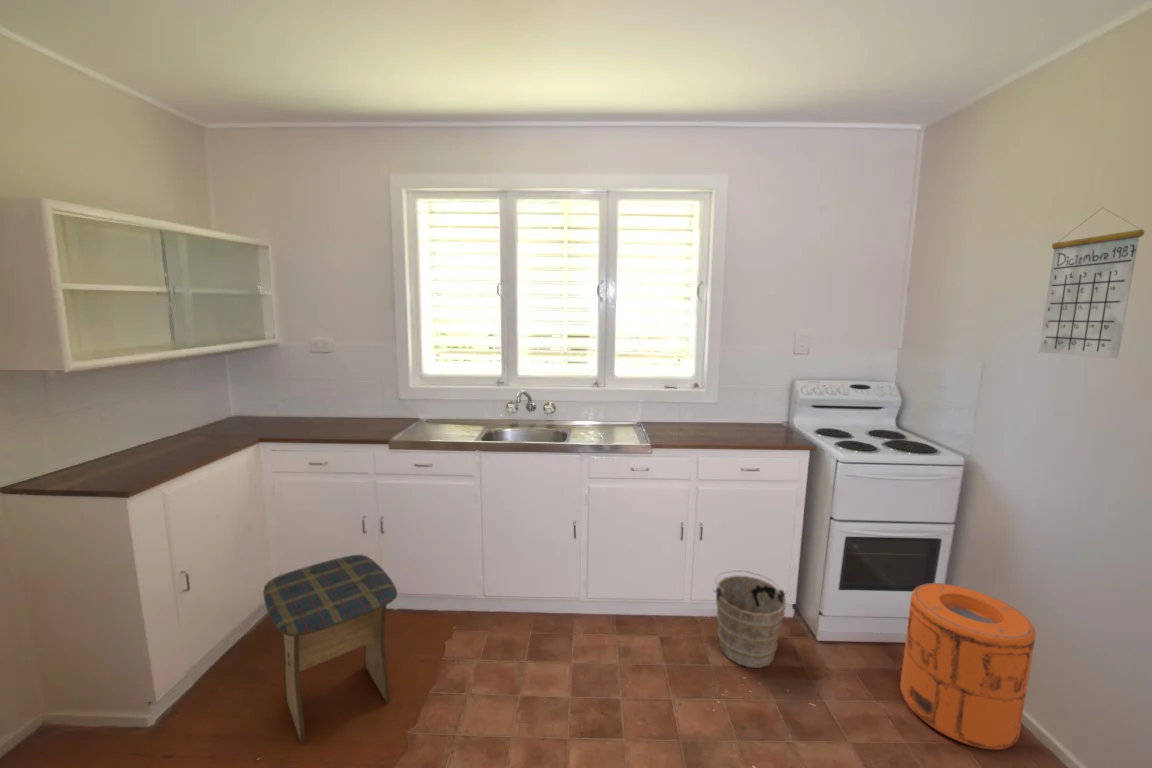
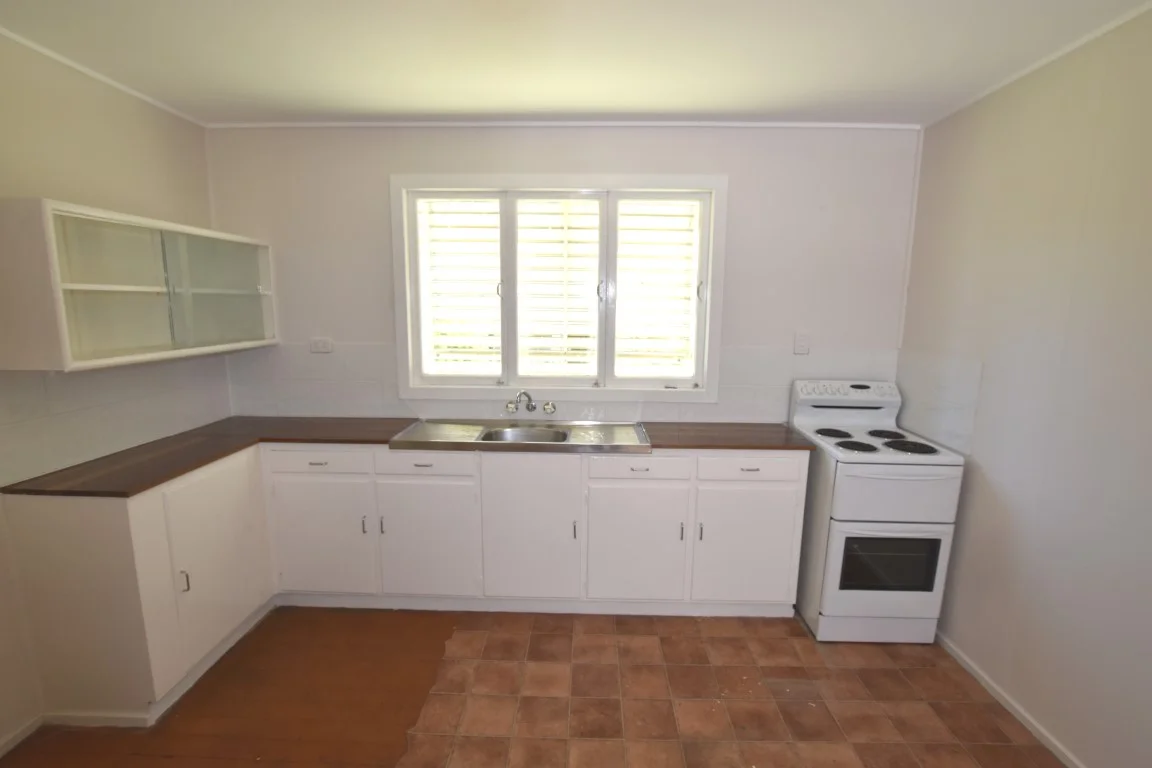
- bucket [712,569,788,669]
- trash can [899,582,1037,750]
- calendar [1038,207,1145,360]
- stool [262,554,398,746]
